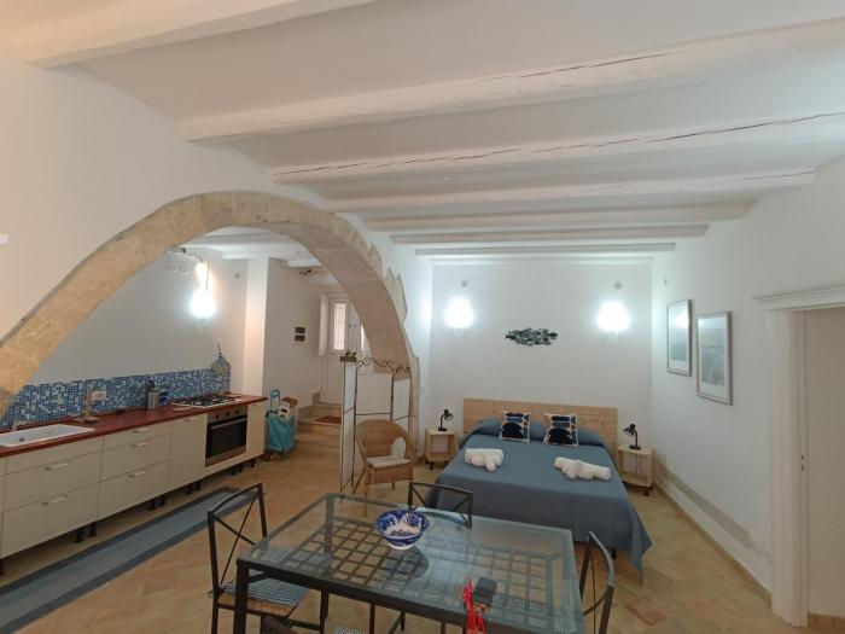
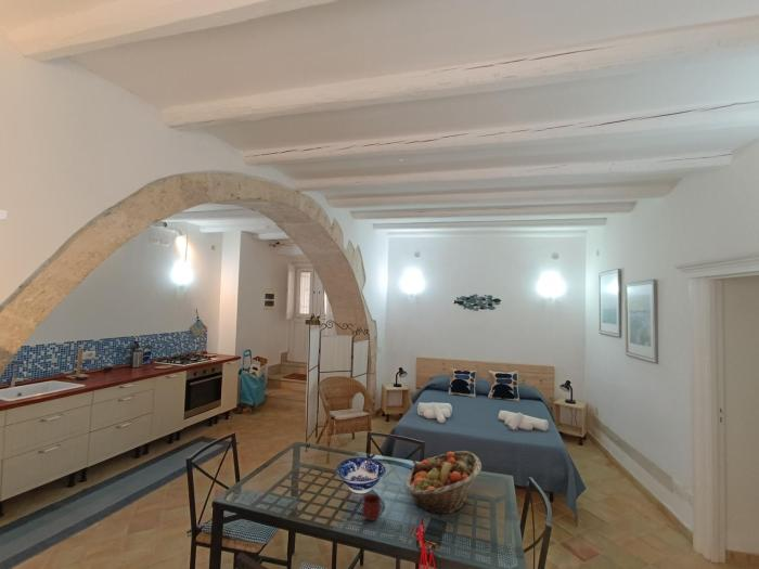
+ fruit basket [404,450,483,516]
+ mug [361,493,382,521]
